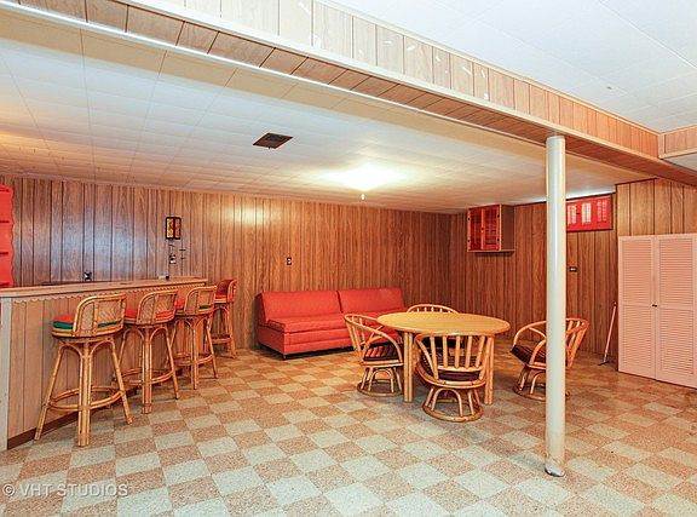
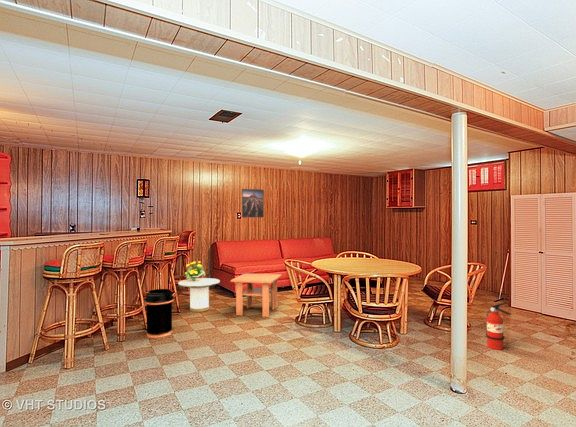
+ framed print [241,188,265,218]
+ fire extinguisher [485,302,511,351]
+ coffee table [230,272,283,318]
+ side table [177,277,221,313]
+ trash can [144,288,175,339]
+ flowering plant [184,260,207,281]
